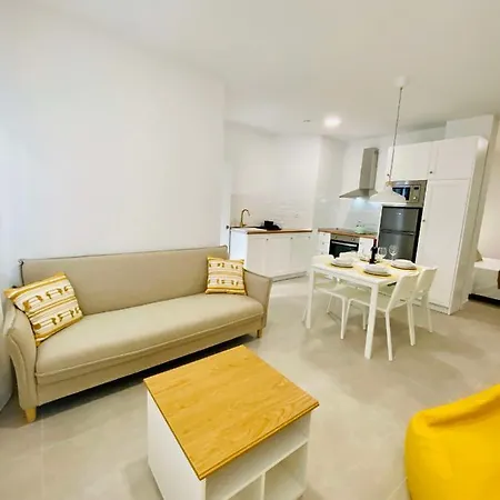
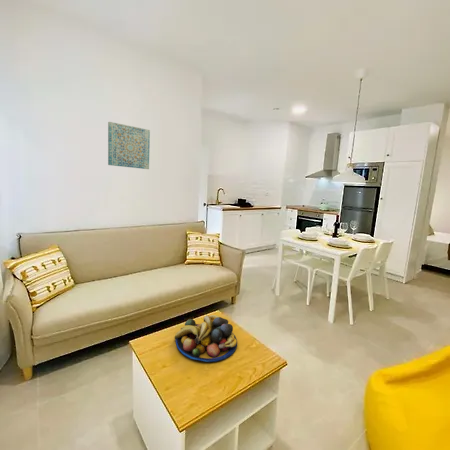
+ wall art [107,121,151,170]
+ fruit bowl [174,314,238,363]
